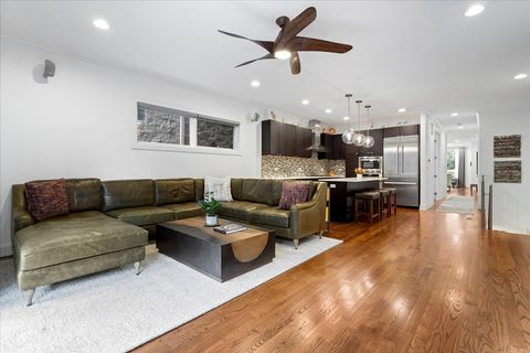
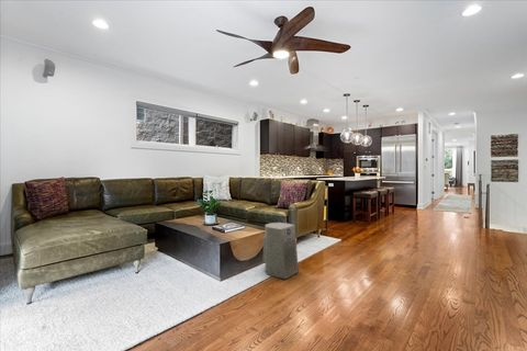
+ fan [262,222,300,280]
